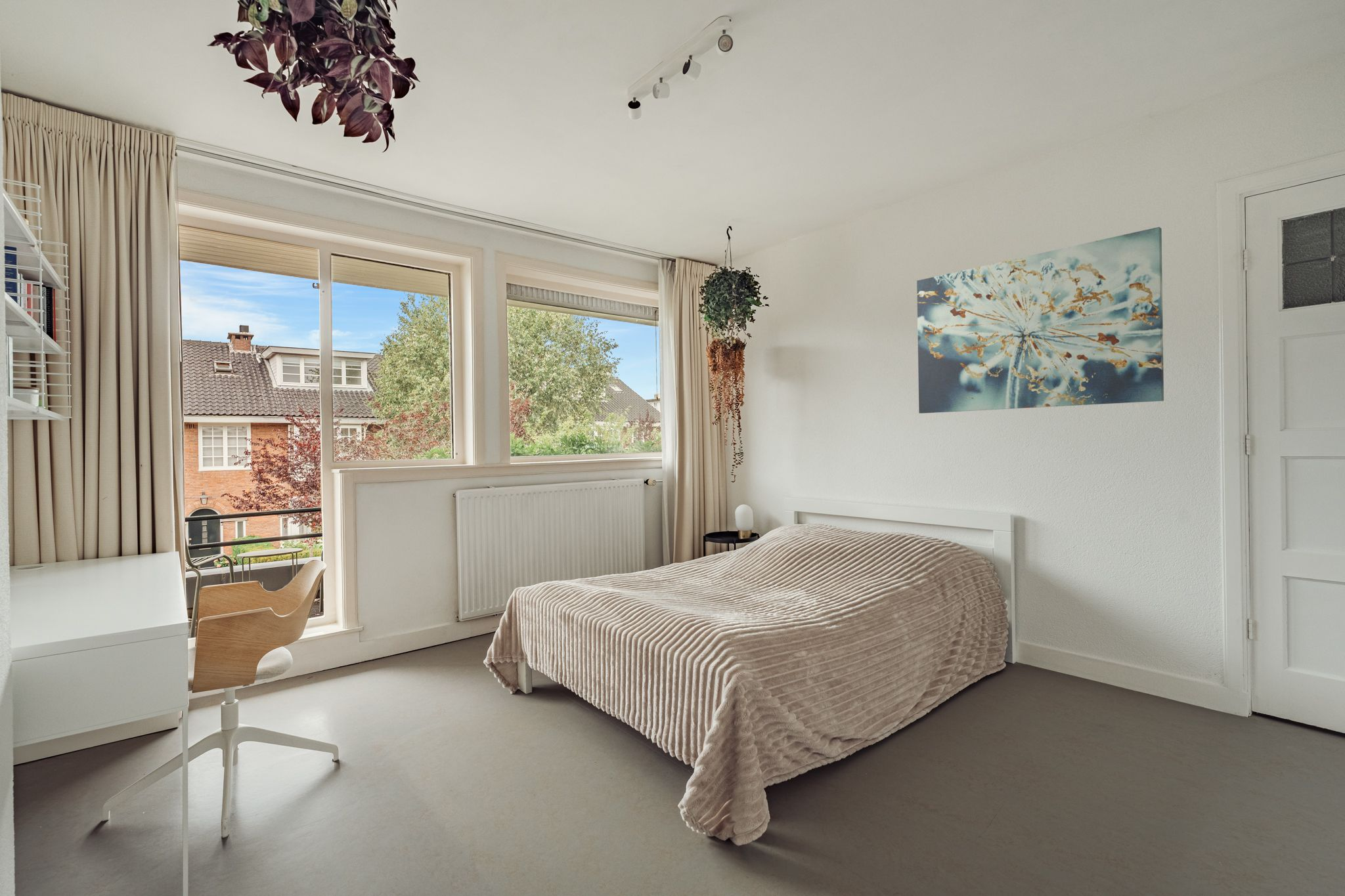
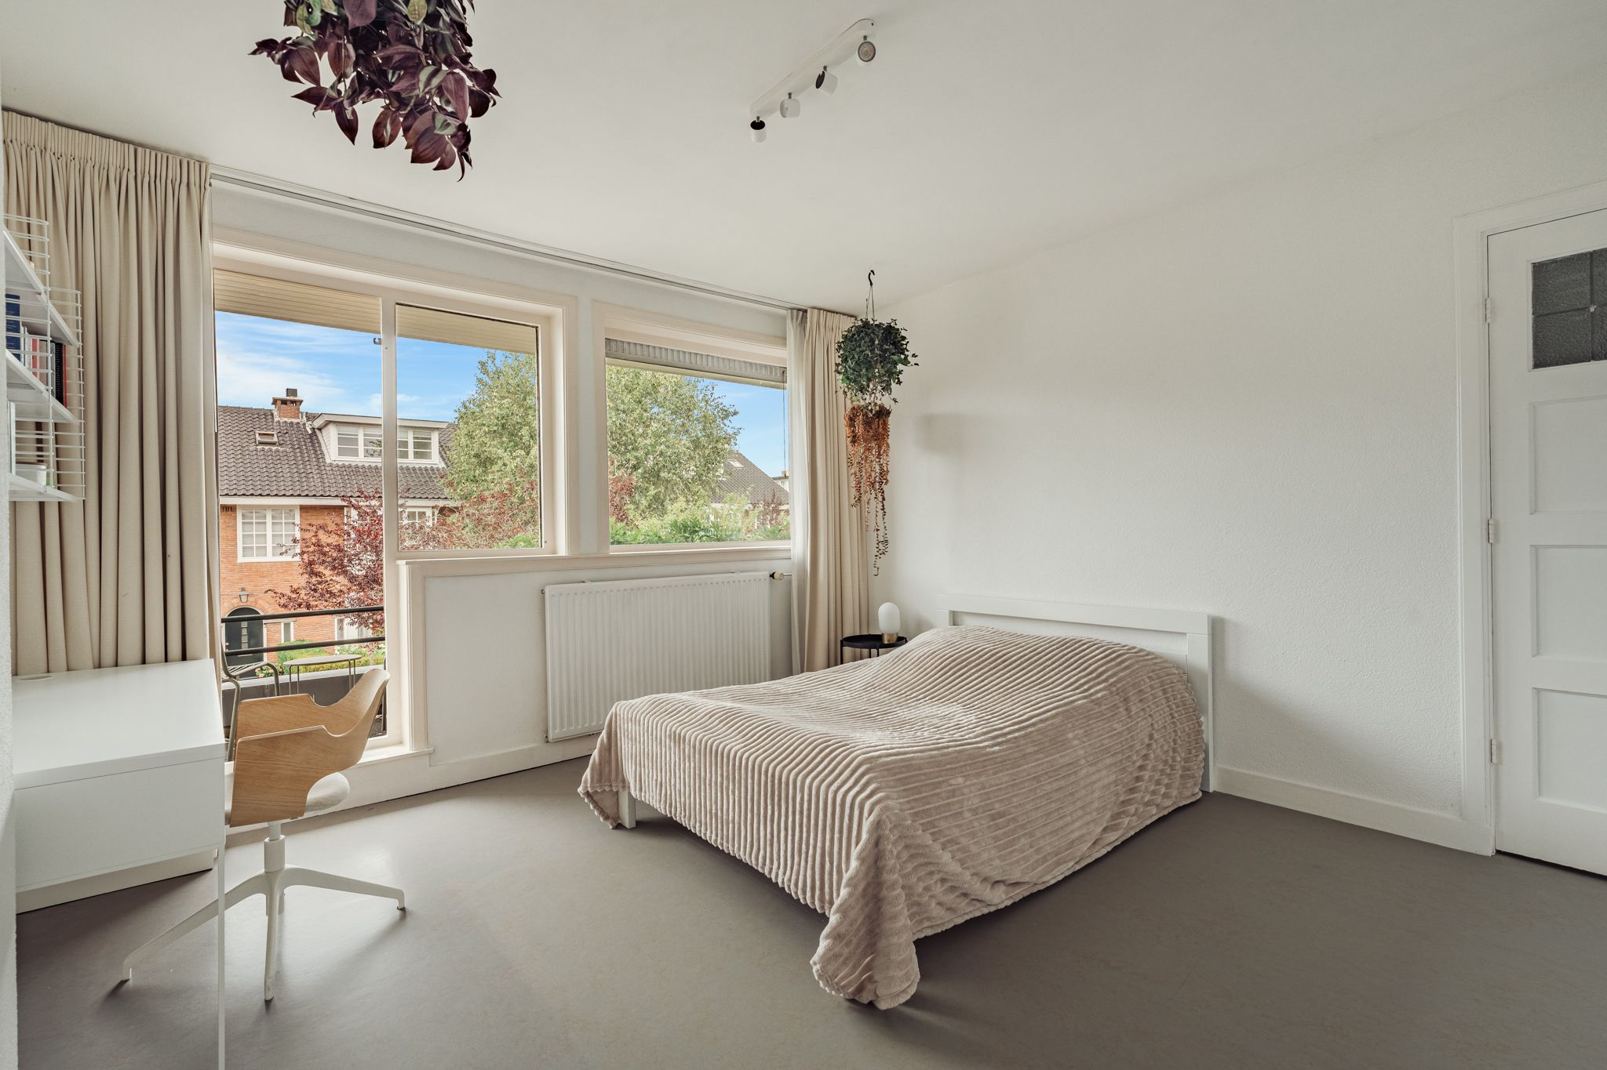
- wall art [916,226,1164,414]
